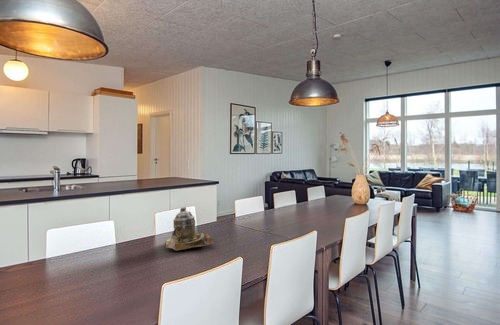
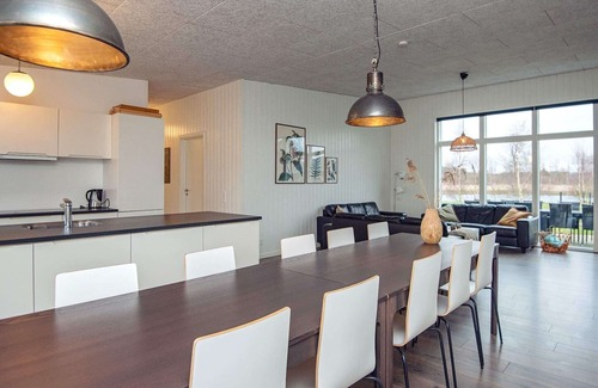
- teapot [164,206,215,252]
